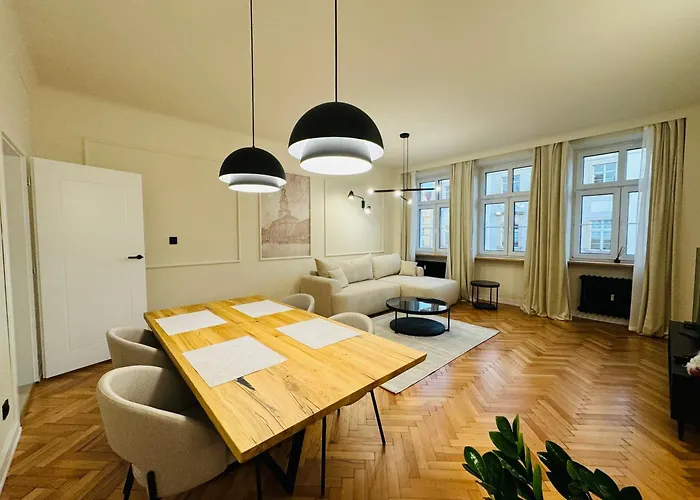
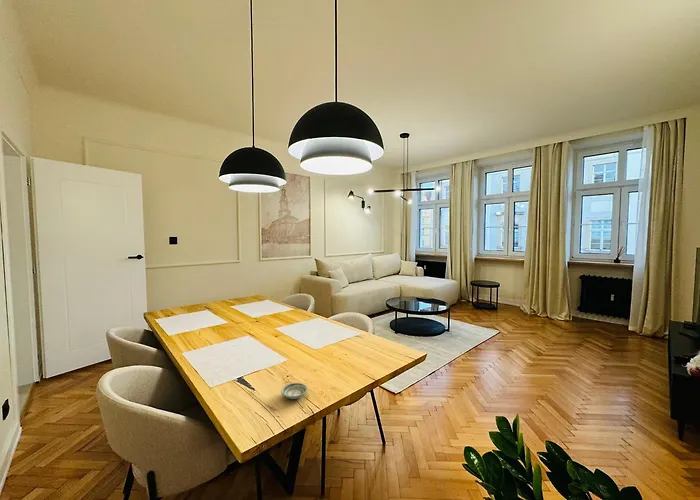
+ saucer [280,382,309,400]
